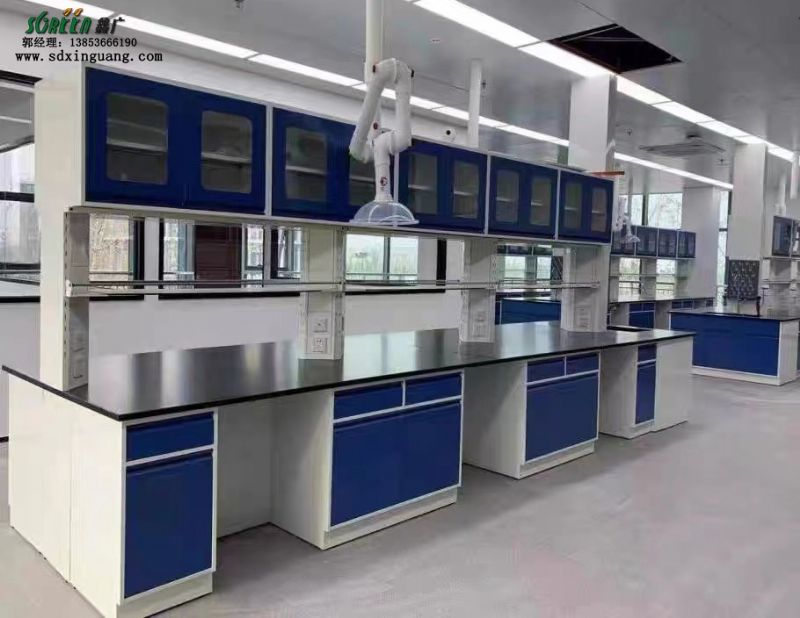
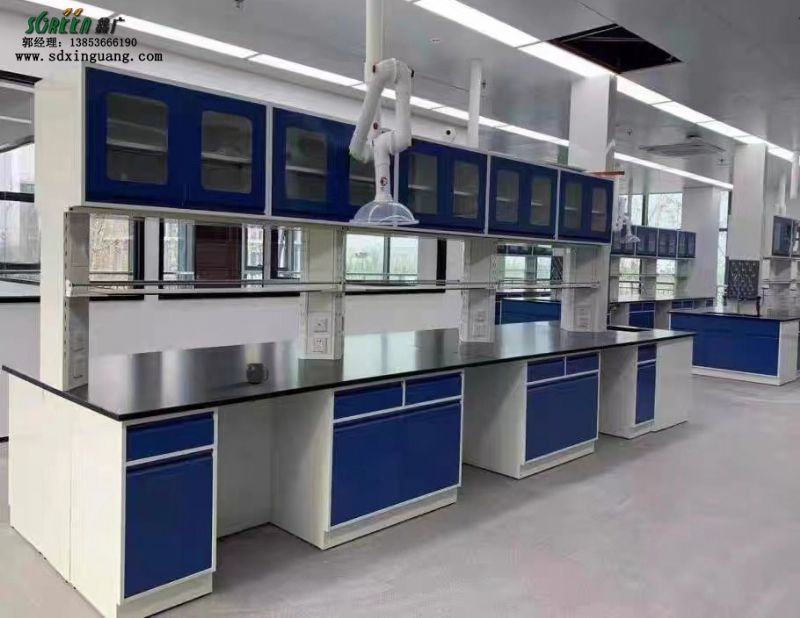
+ mug [245,362,270,384]
